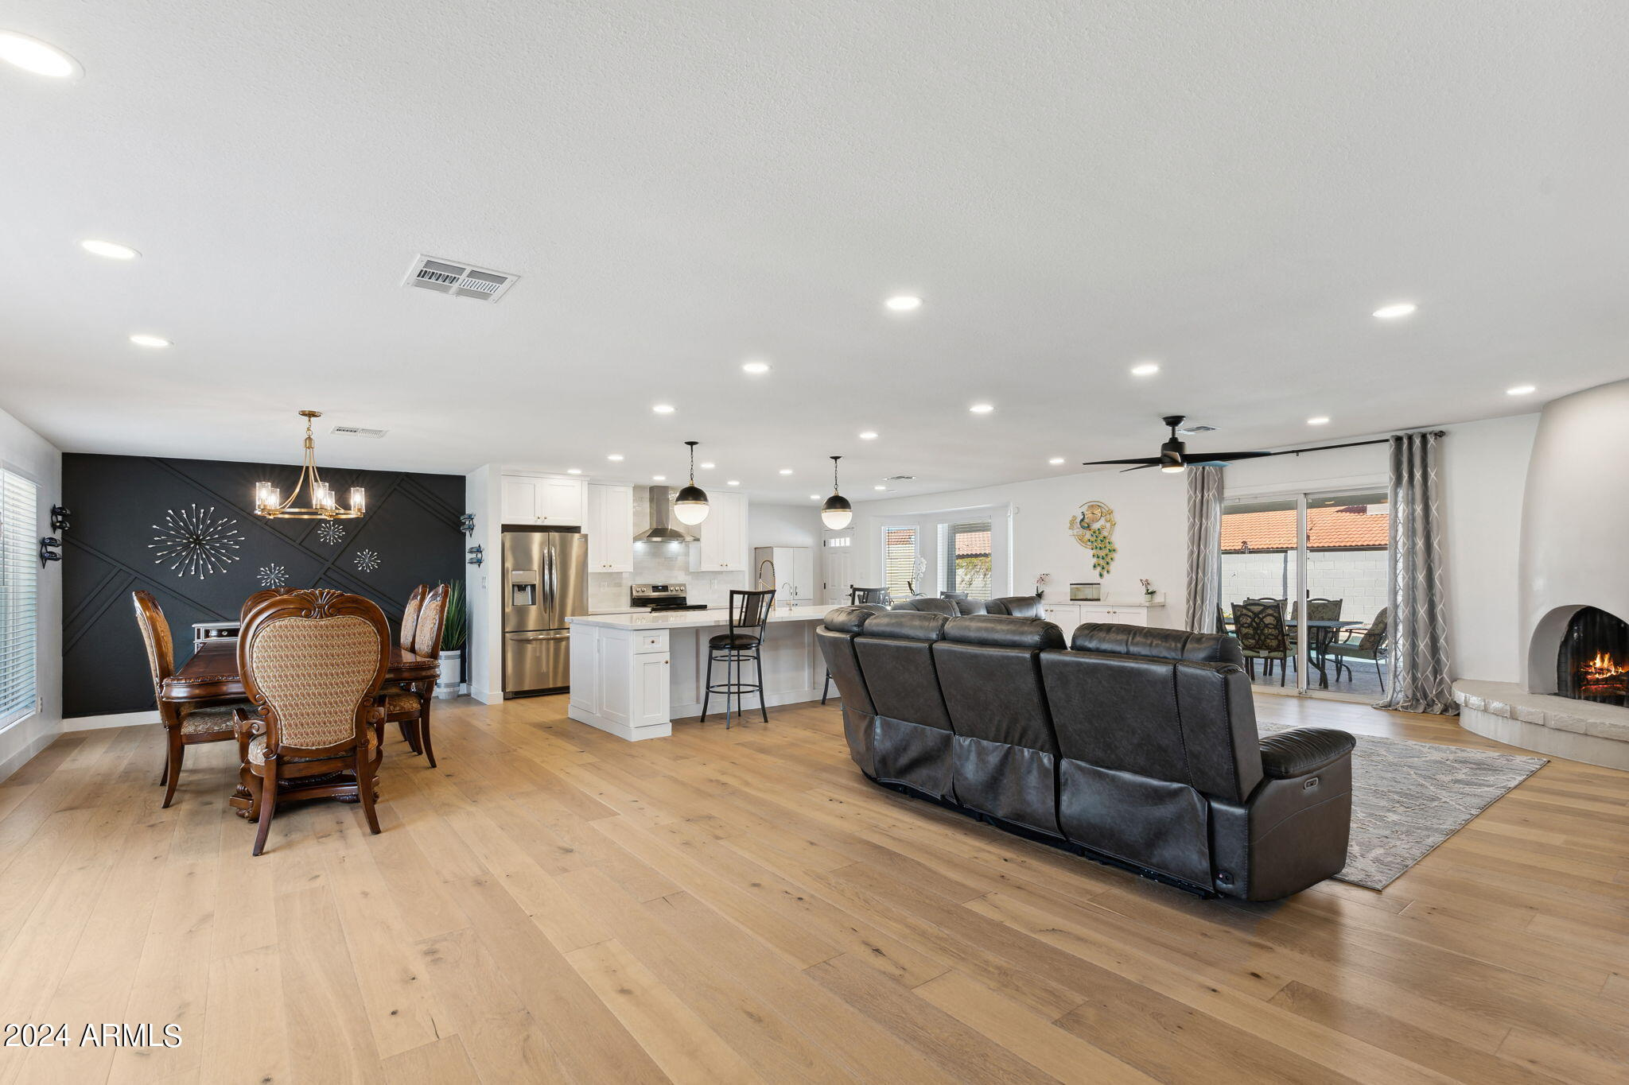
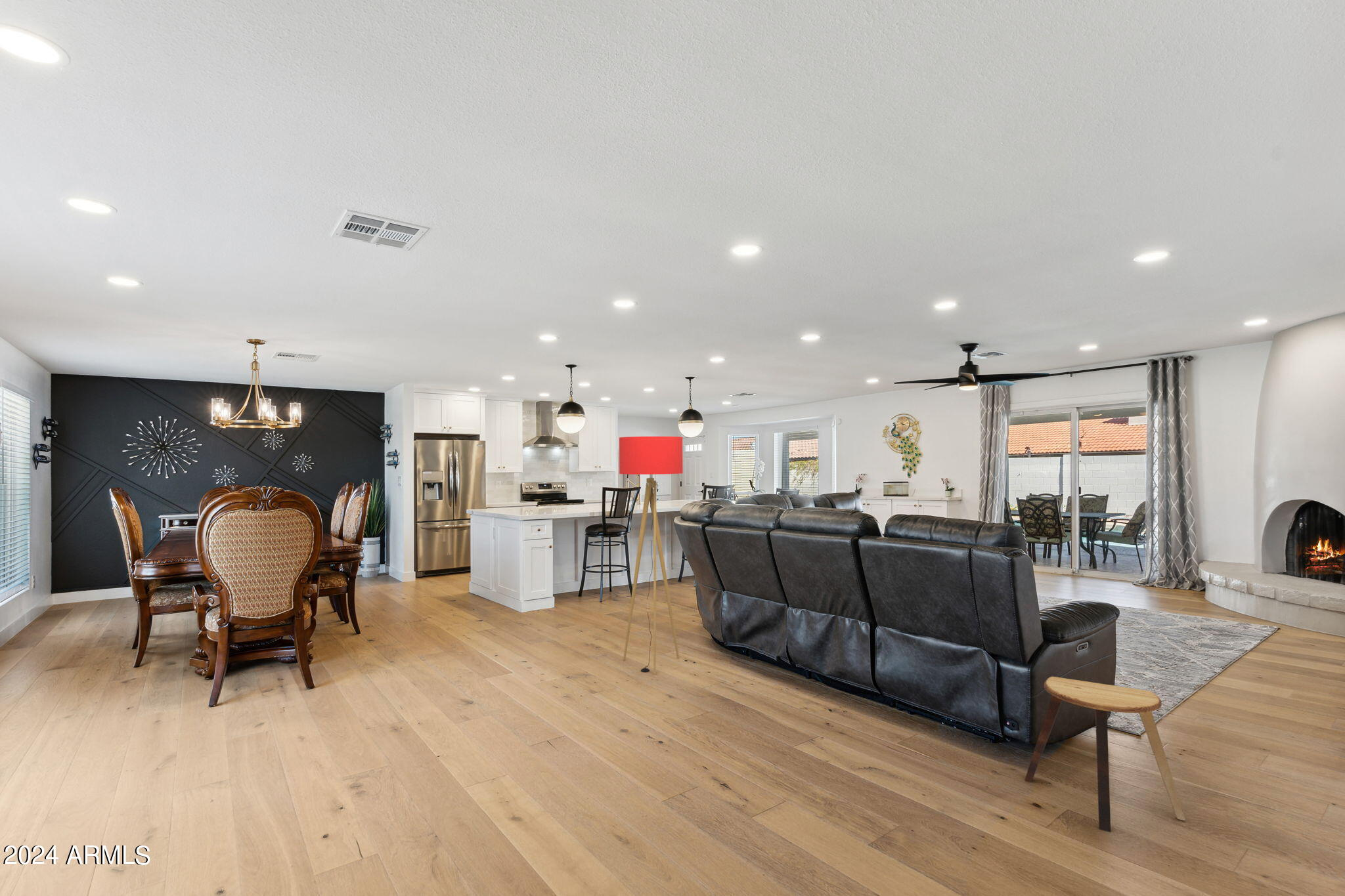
+ floor lamp [619,436,684,675]
+ stool [1025,676,1186,833]
